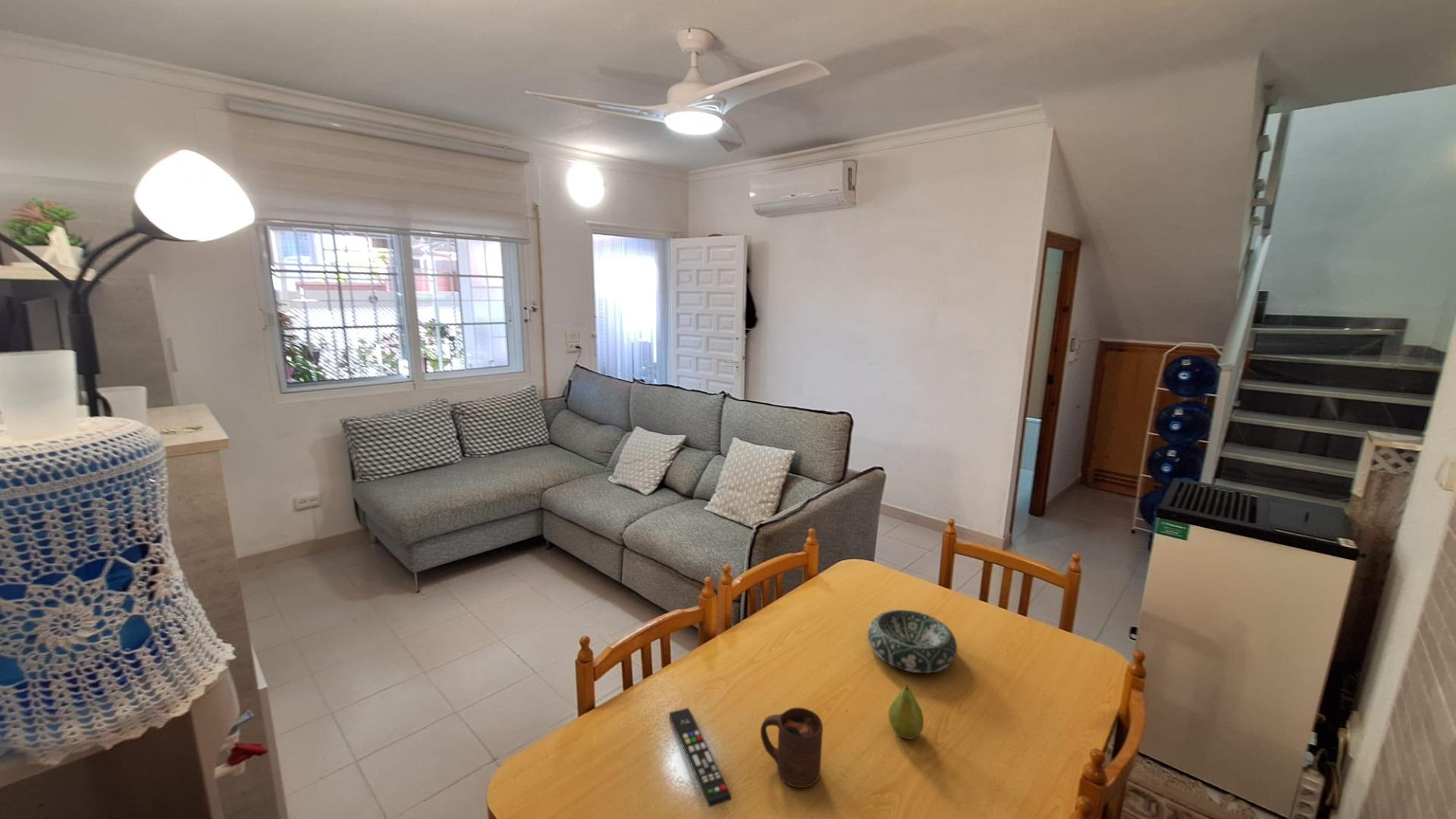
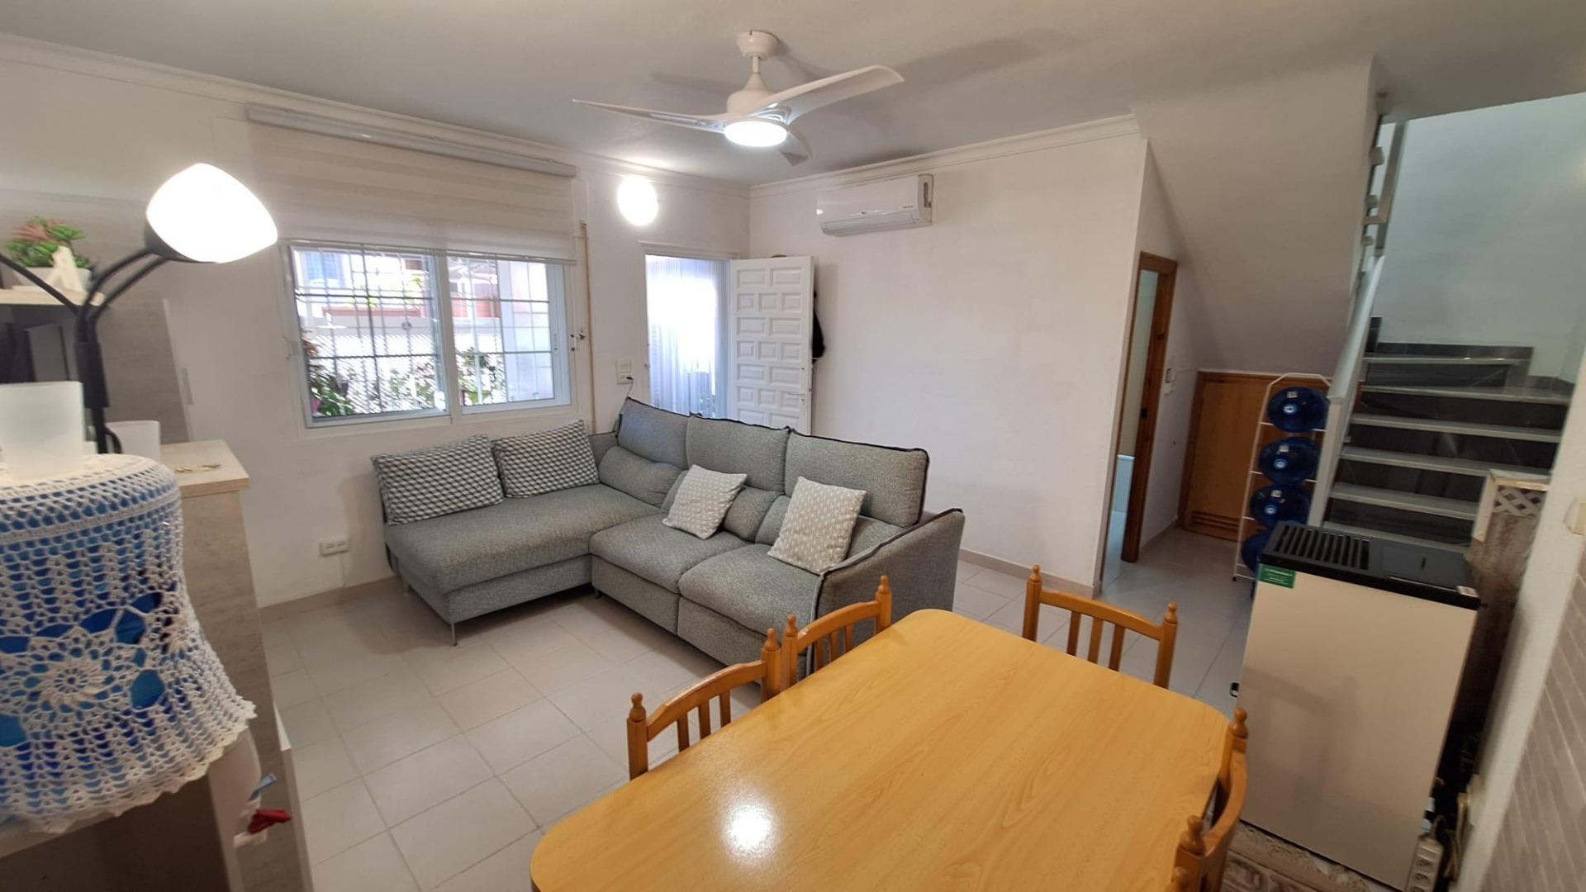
- fruit [888,684,924,740]
- decorative bowl [867,609,958,674]
- remote control [669,707,732,808]
- cup [760,707,824,789]
